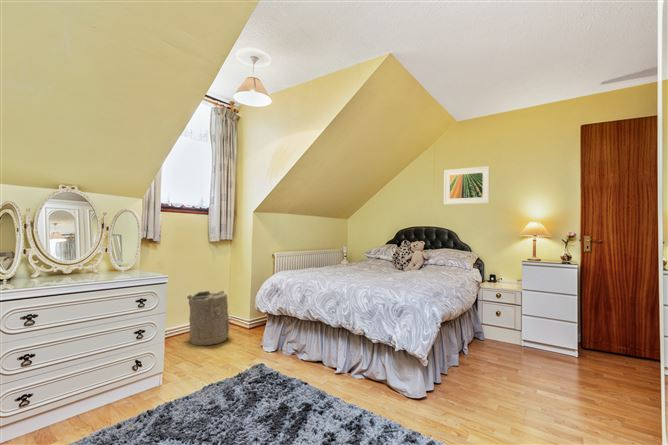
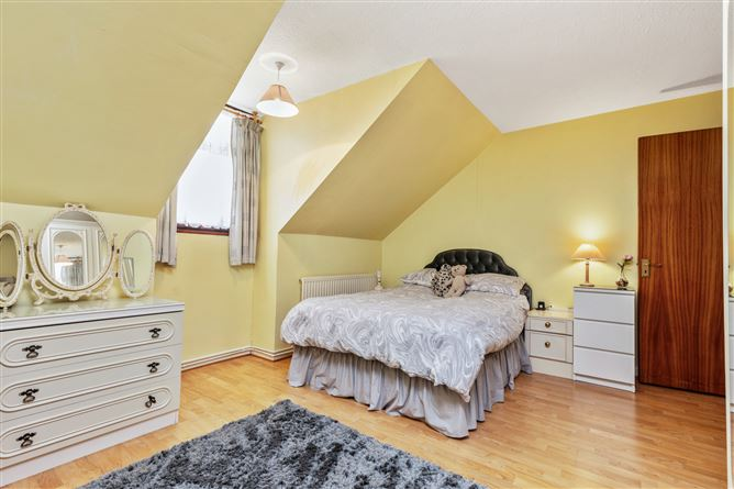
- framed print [443,165,490,205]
- laundry hamper [186,290,230,346]
